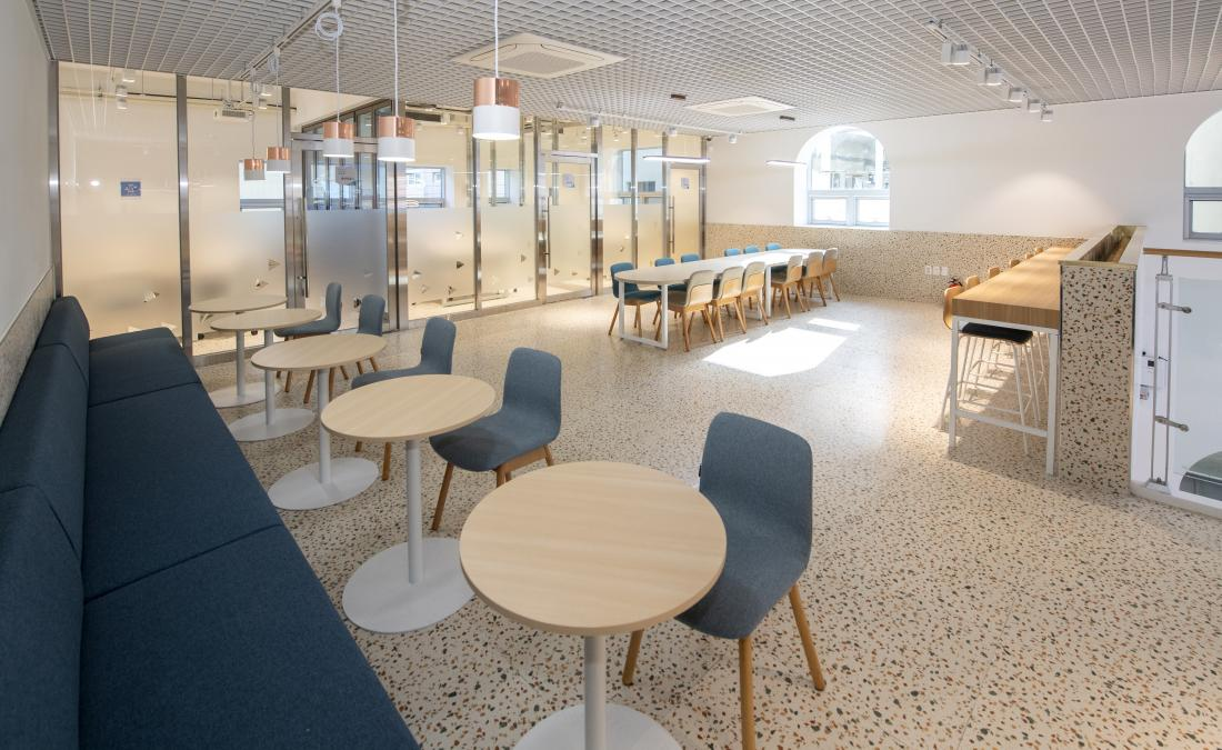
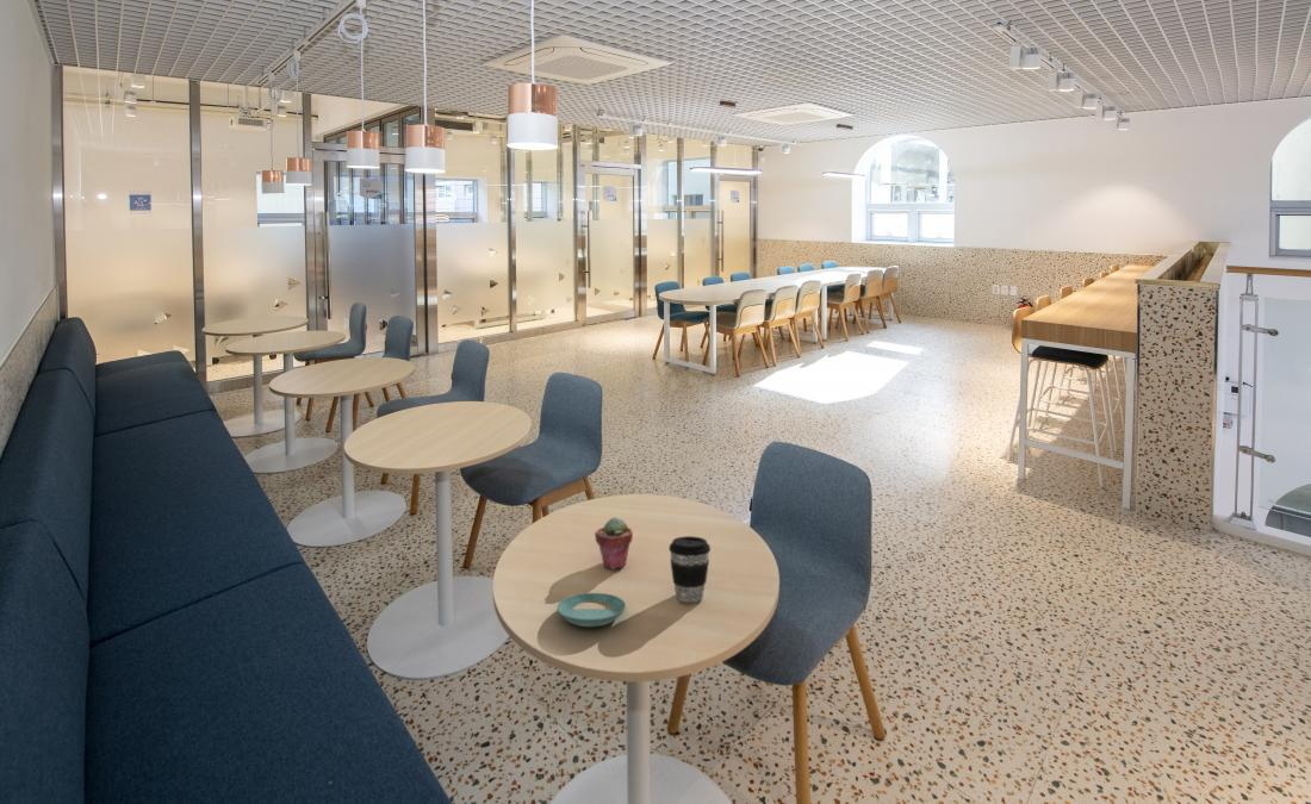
+ potted succulent [594,516,634,571]
+ saucer [555,592,627,628]
+ coffee cup [667,535,712,604]
